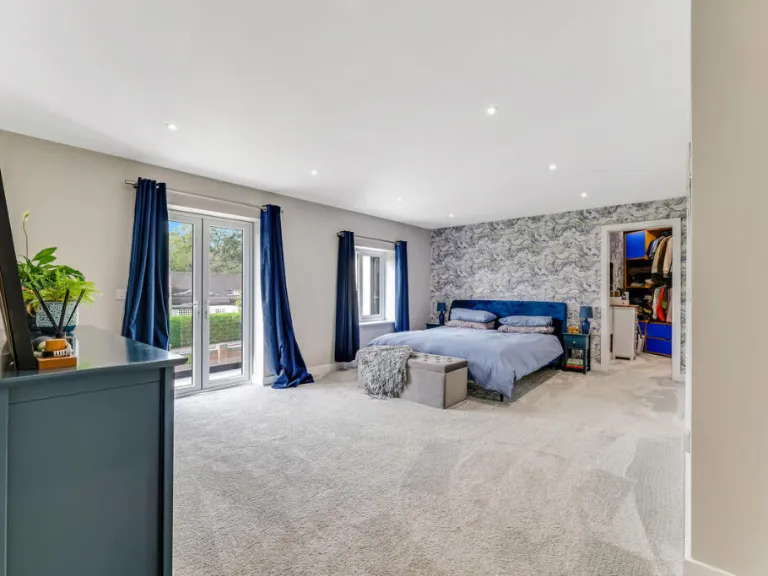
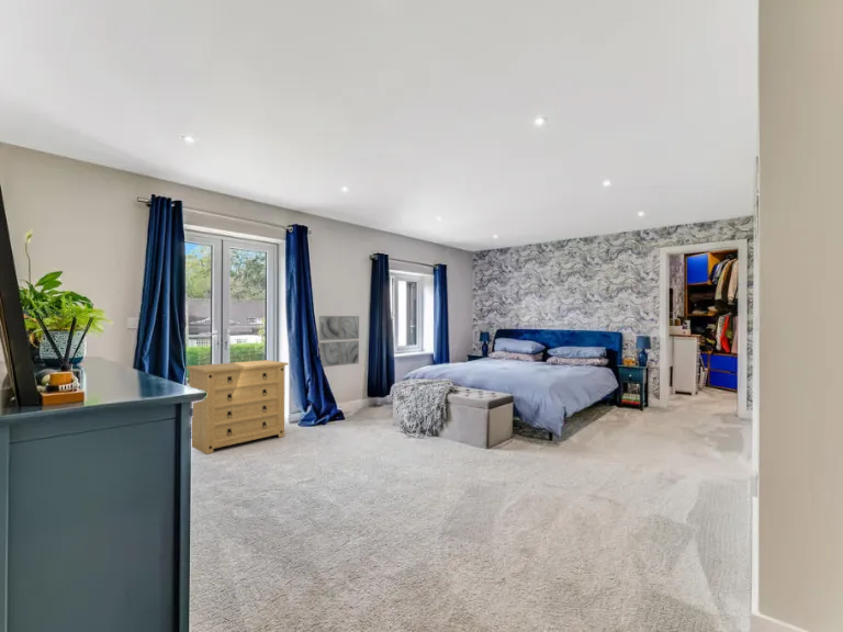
+ wall art [317,315,360,369]
+ dresser [186,359,289,455]
